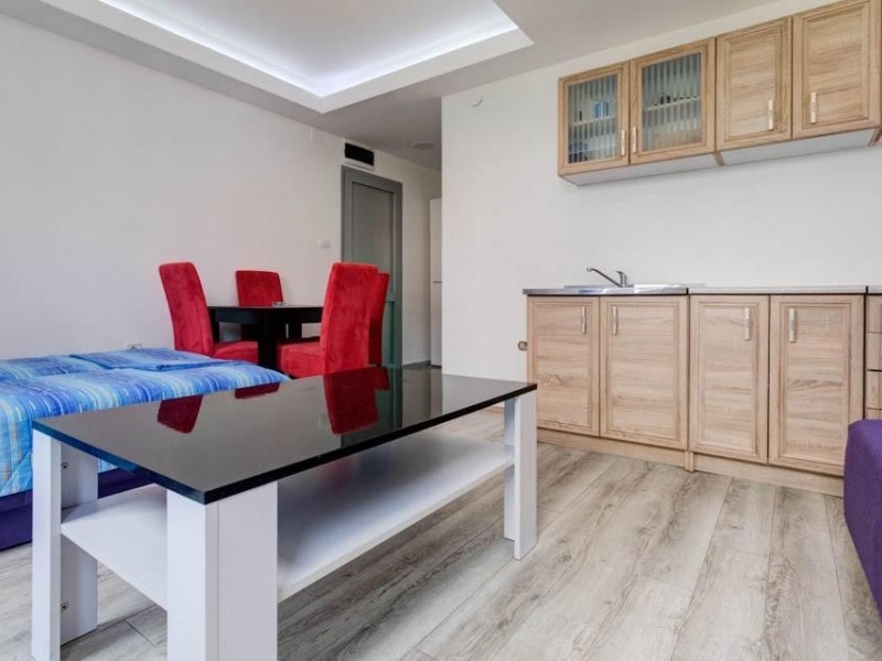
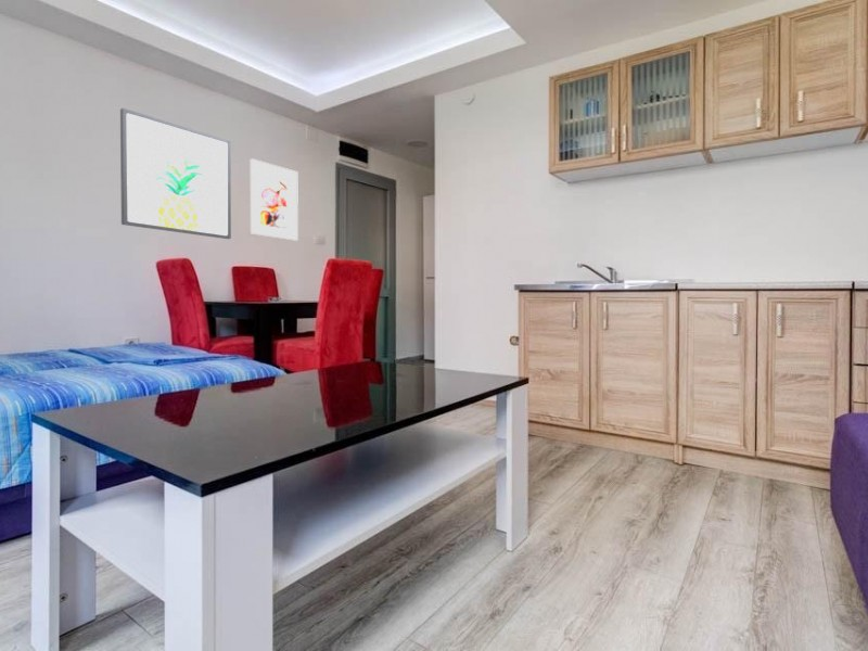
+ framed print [250,157,299,242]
+ wall art [119,107,232,240]
